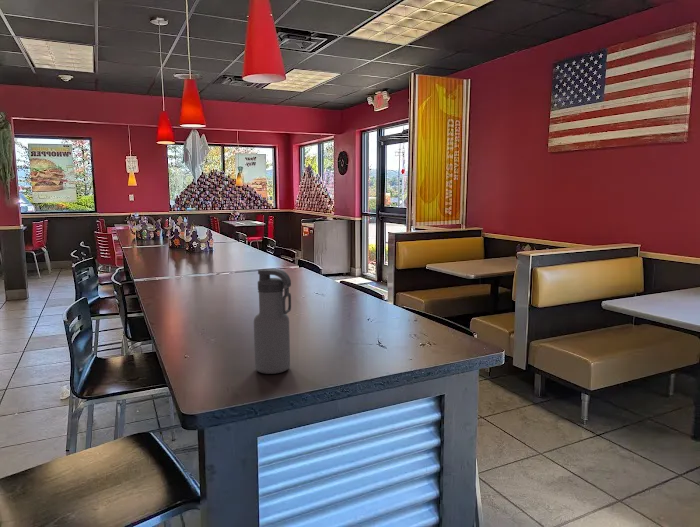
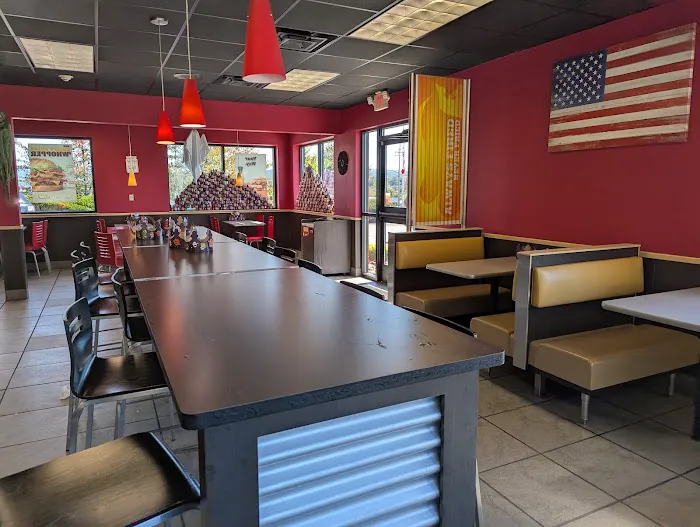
- water bottle [253,268,292,375]
